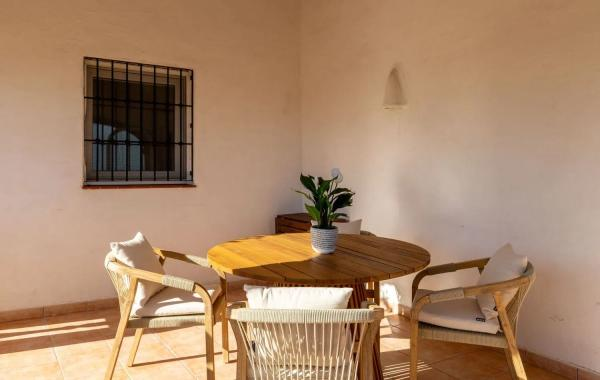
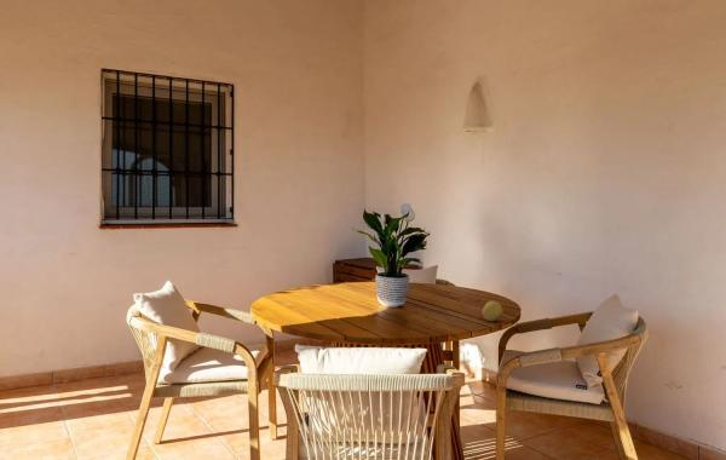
+ fruit [480,300,505,323]
